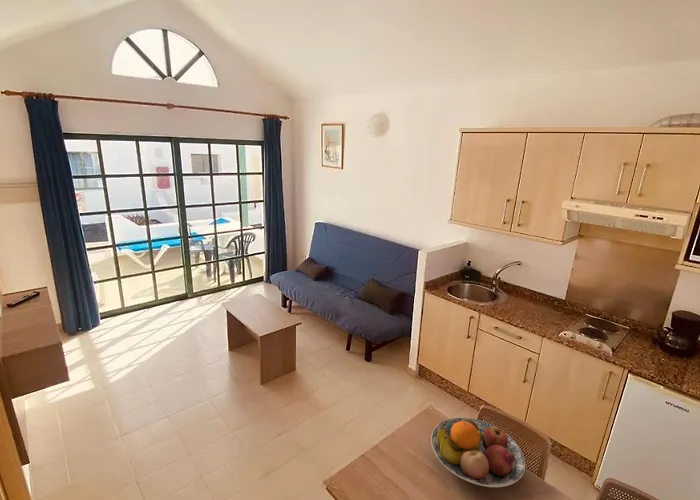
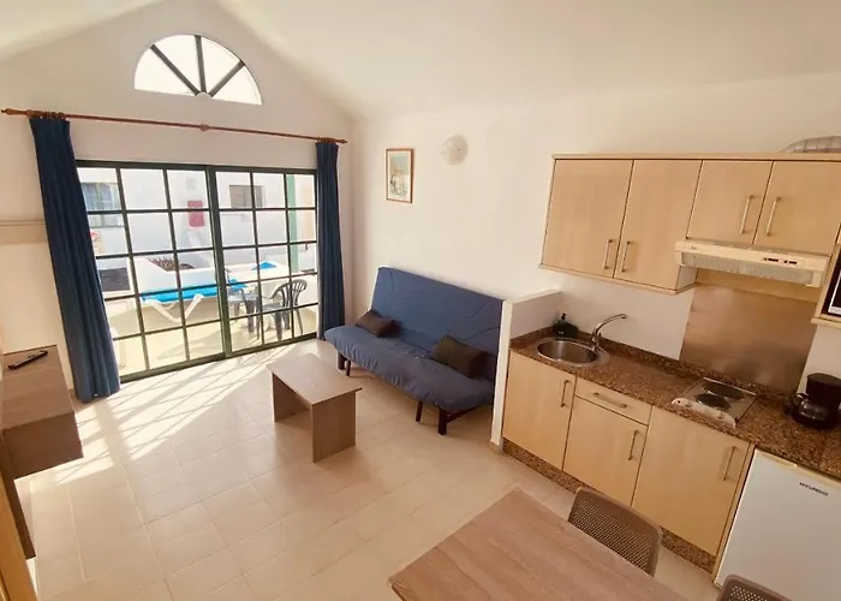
- fruit bowl [430,417,526,488]
